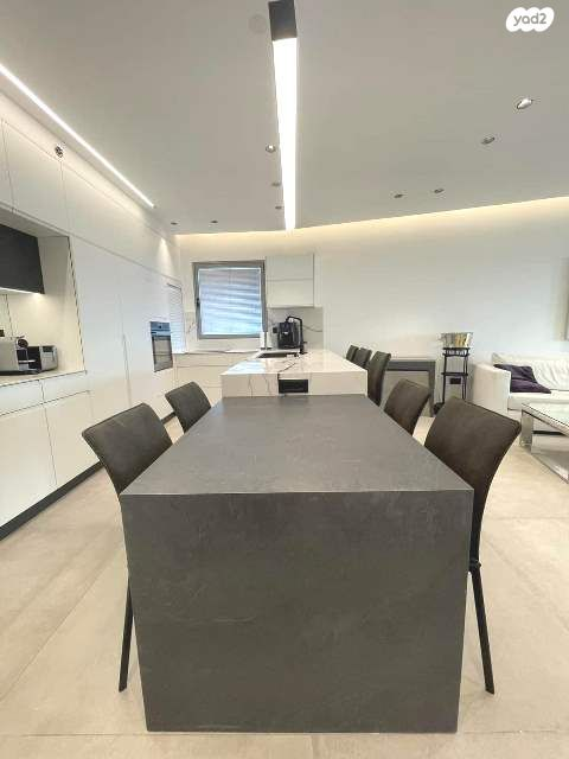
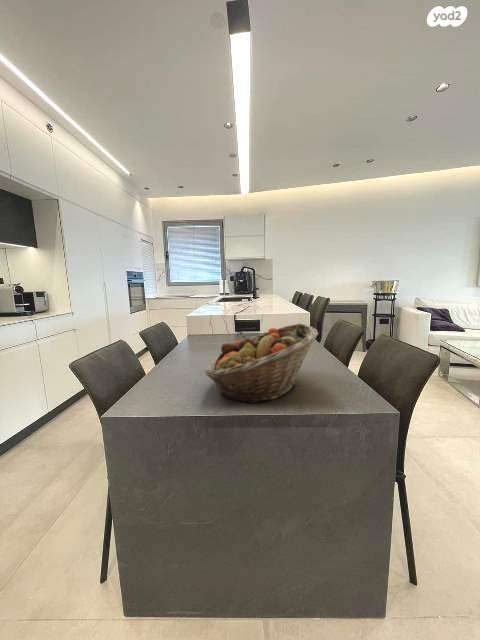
+ fruit basket [204,322,320,405]
